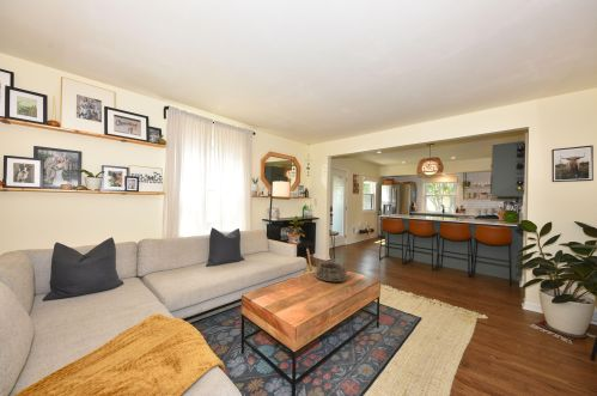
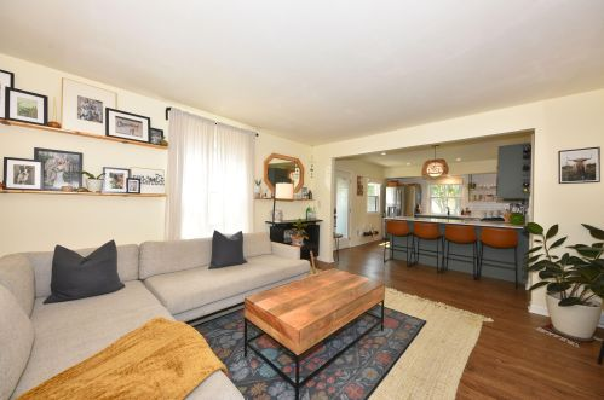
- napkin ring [313,261,349,284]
